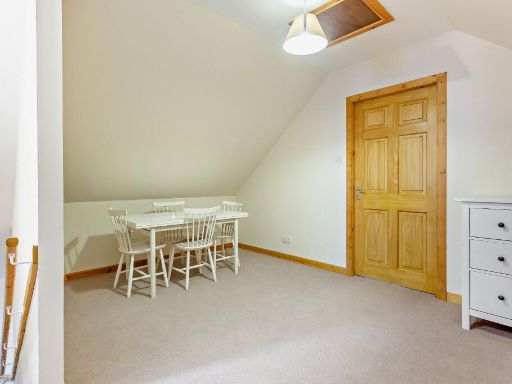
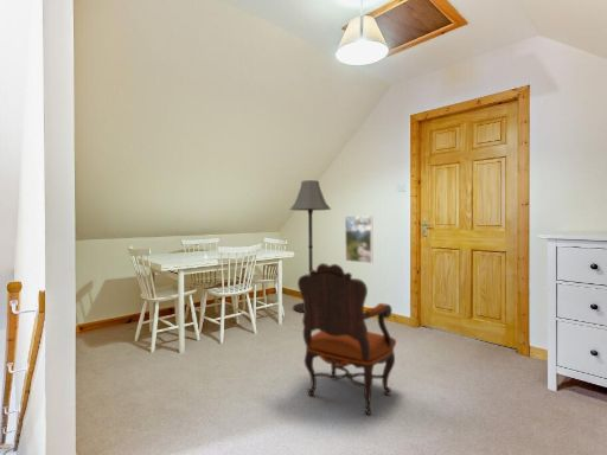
+ armchair [296,262,397,416]
+ floor lamp [289,179,332,314]
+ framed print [344,214,373,264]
